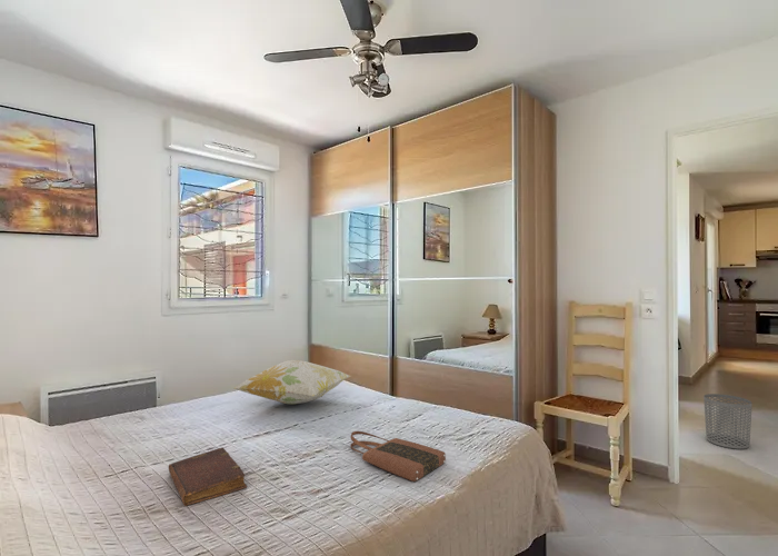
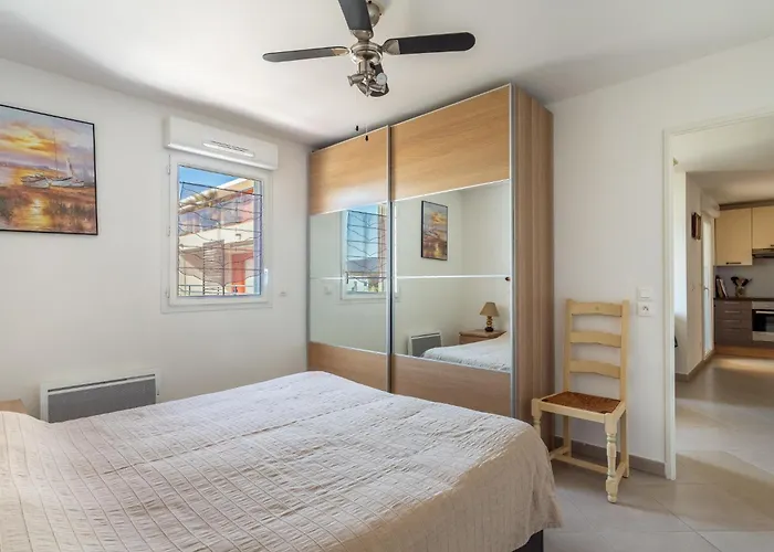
- decorative pillow [233,359,351,406]
- waste bin [702,393,752,450]
- diary [168,447,248,507]
- tote bag [349,430,447,483]
